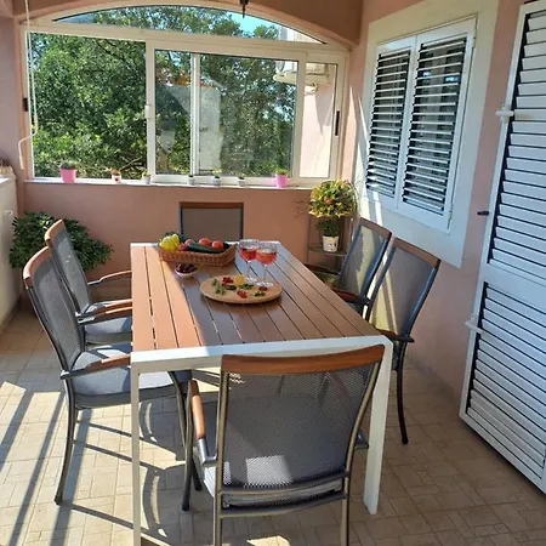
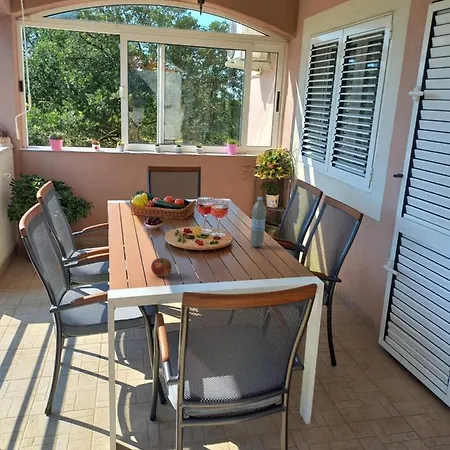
+ fruit [150,257,172,277]
+ water bottle [249,196,267,248]
